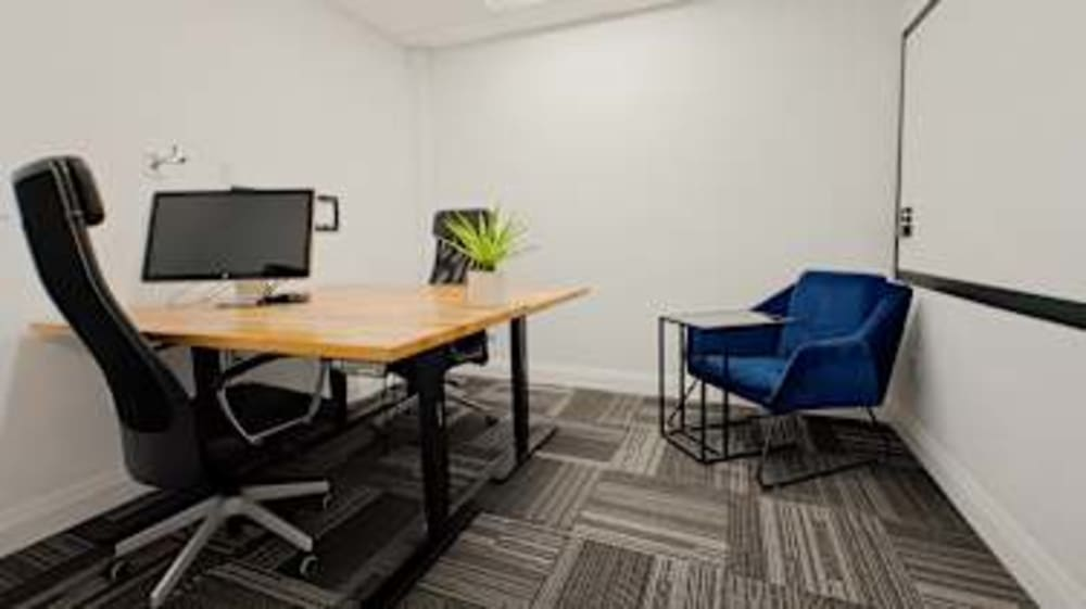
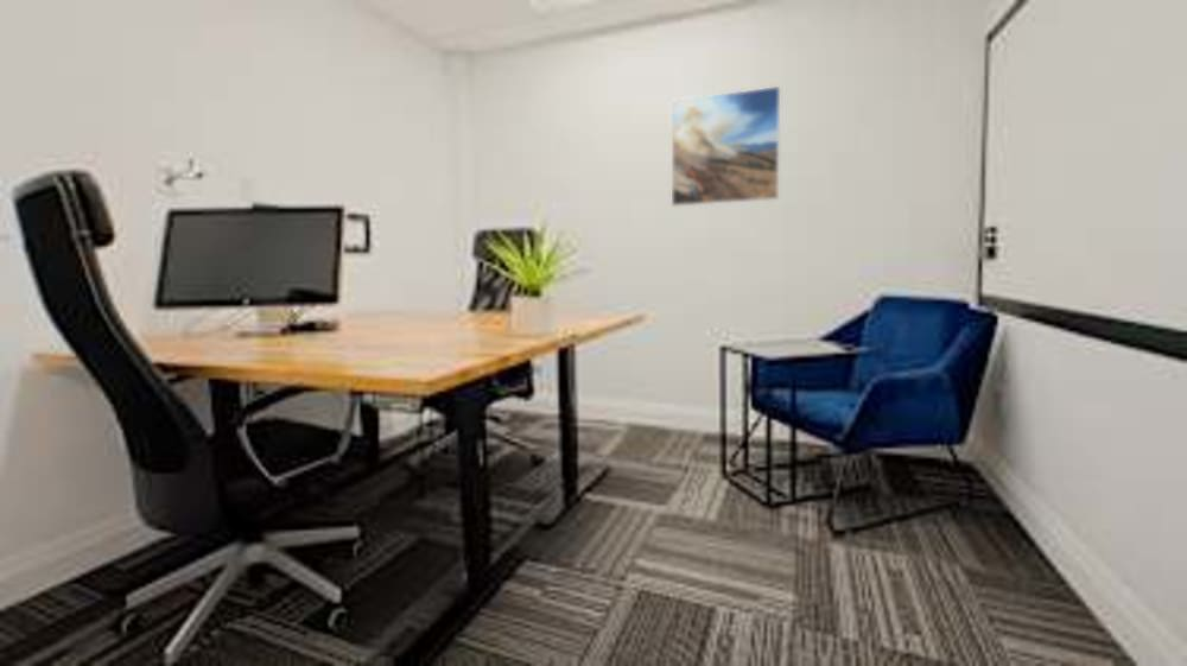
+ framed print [671,85,781,208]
